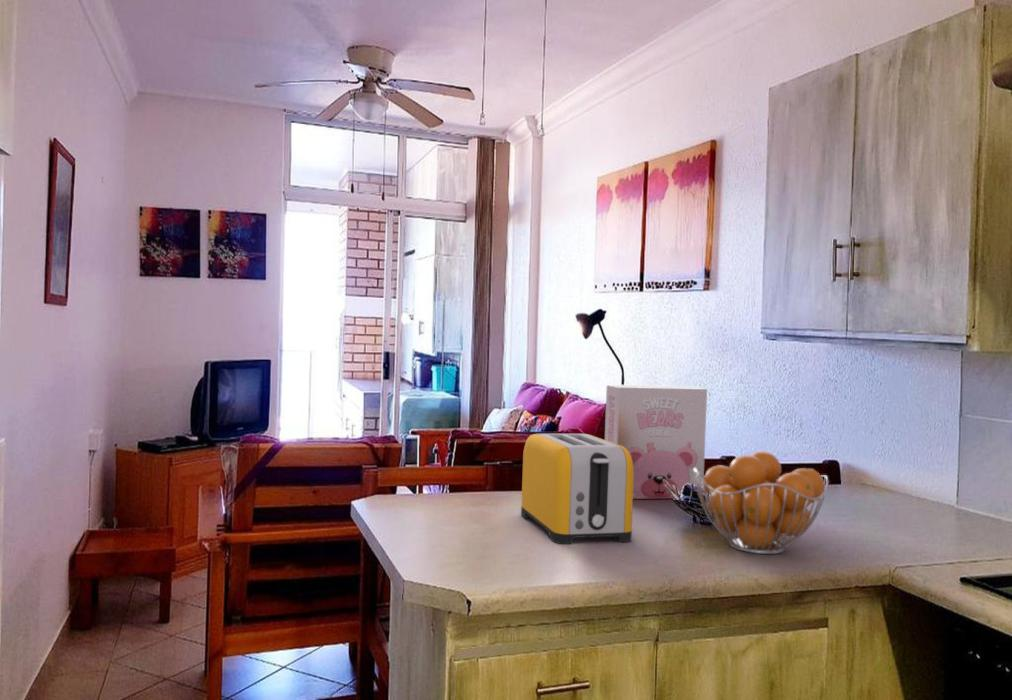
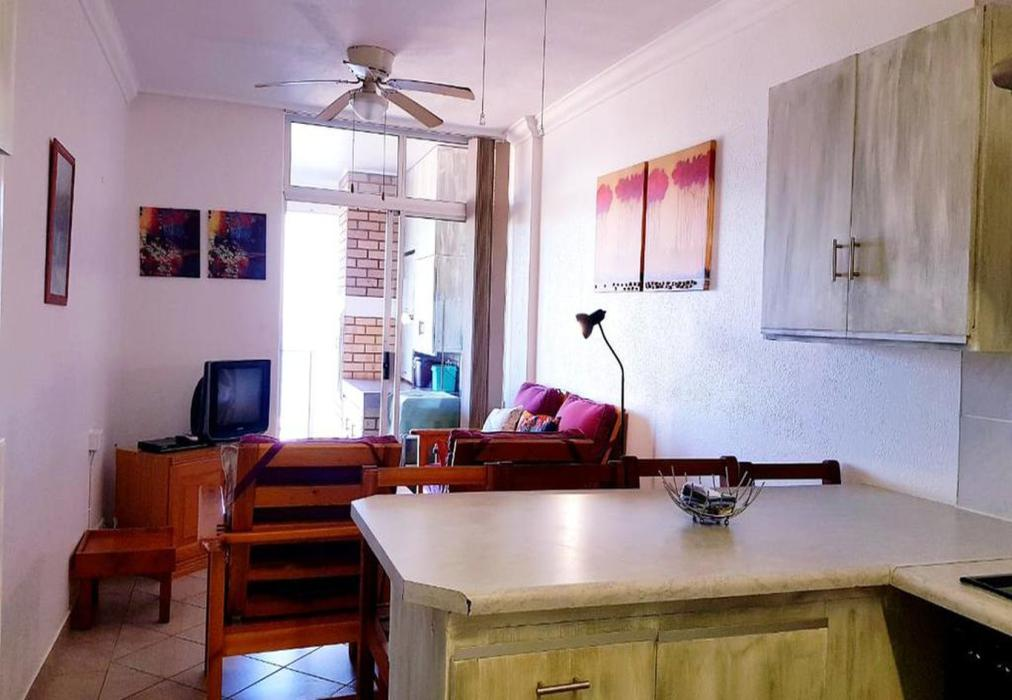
- fruit basket [694,450,829,555]
- toaster [520,433,634,545]
- cereal box [604,384,708,500]
